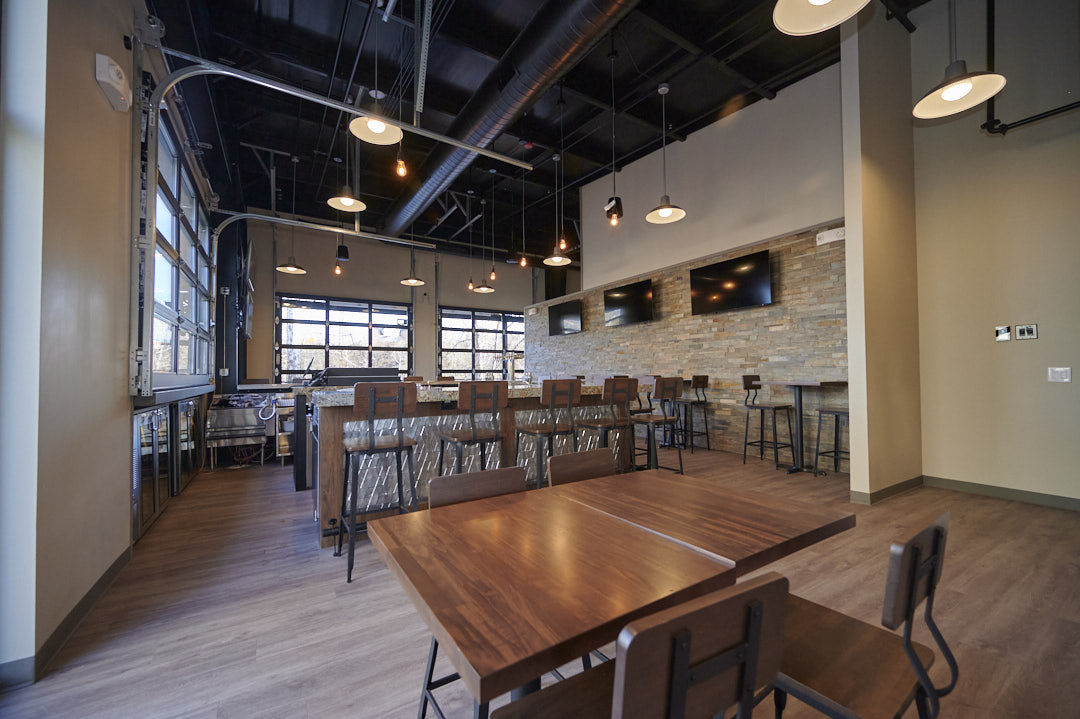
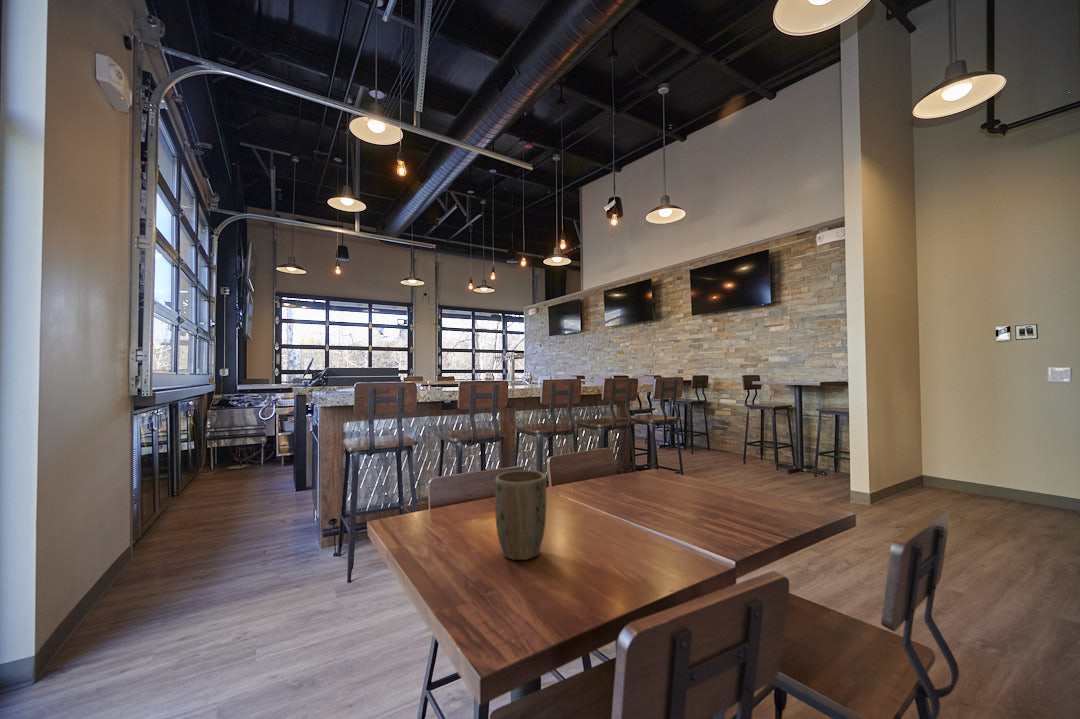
+ plant pot [494,469,548,561]
